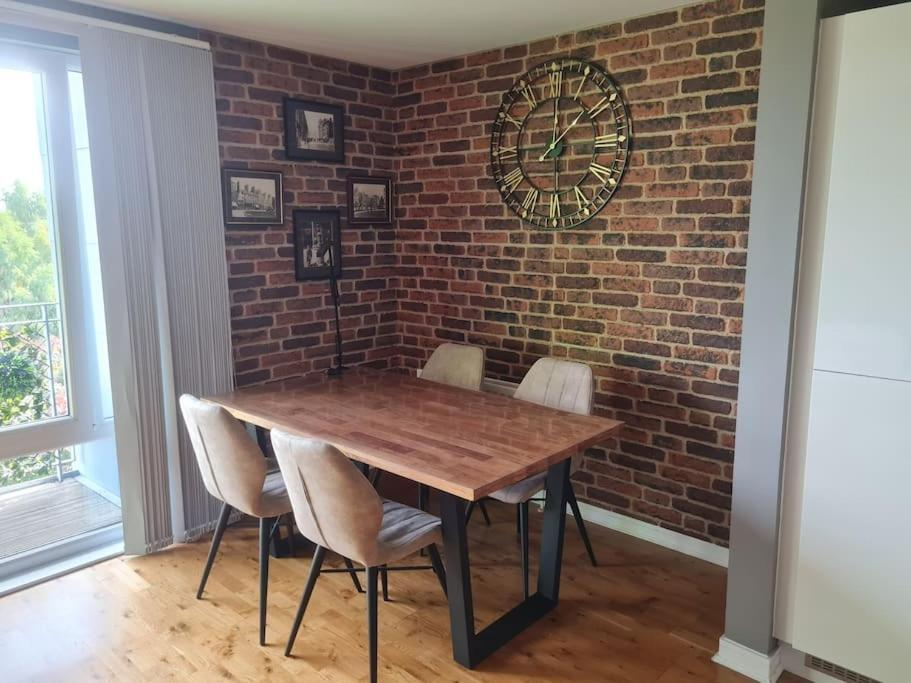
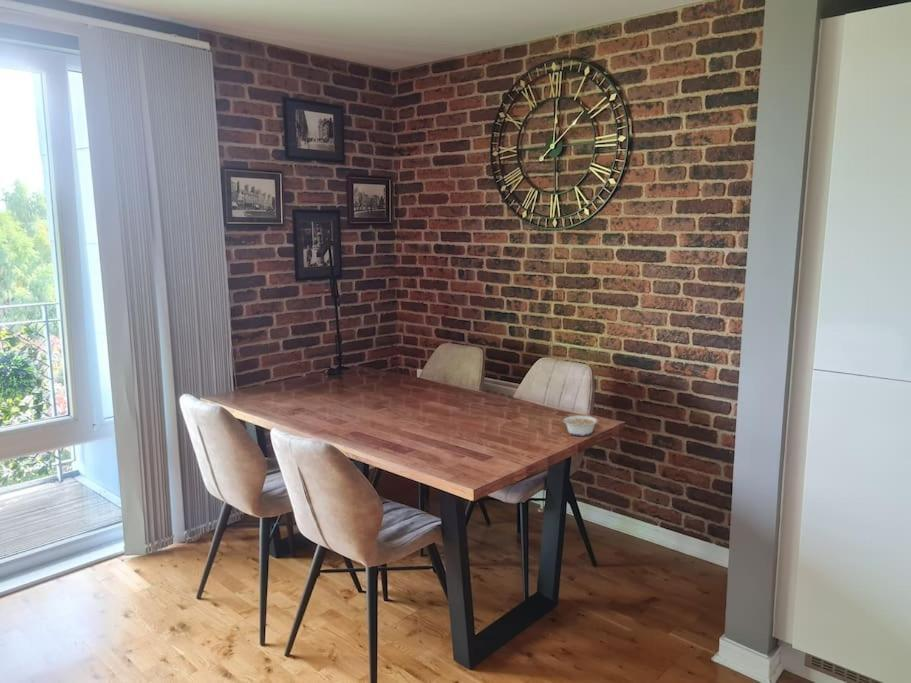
+ legume [556,414,599,437]
